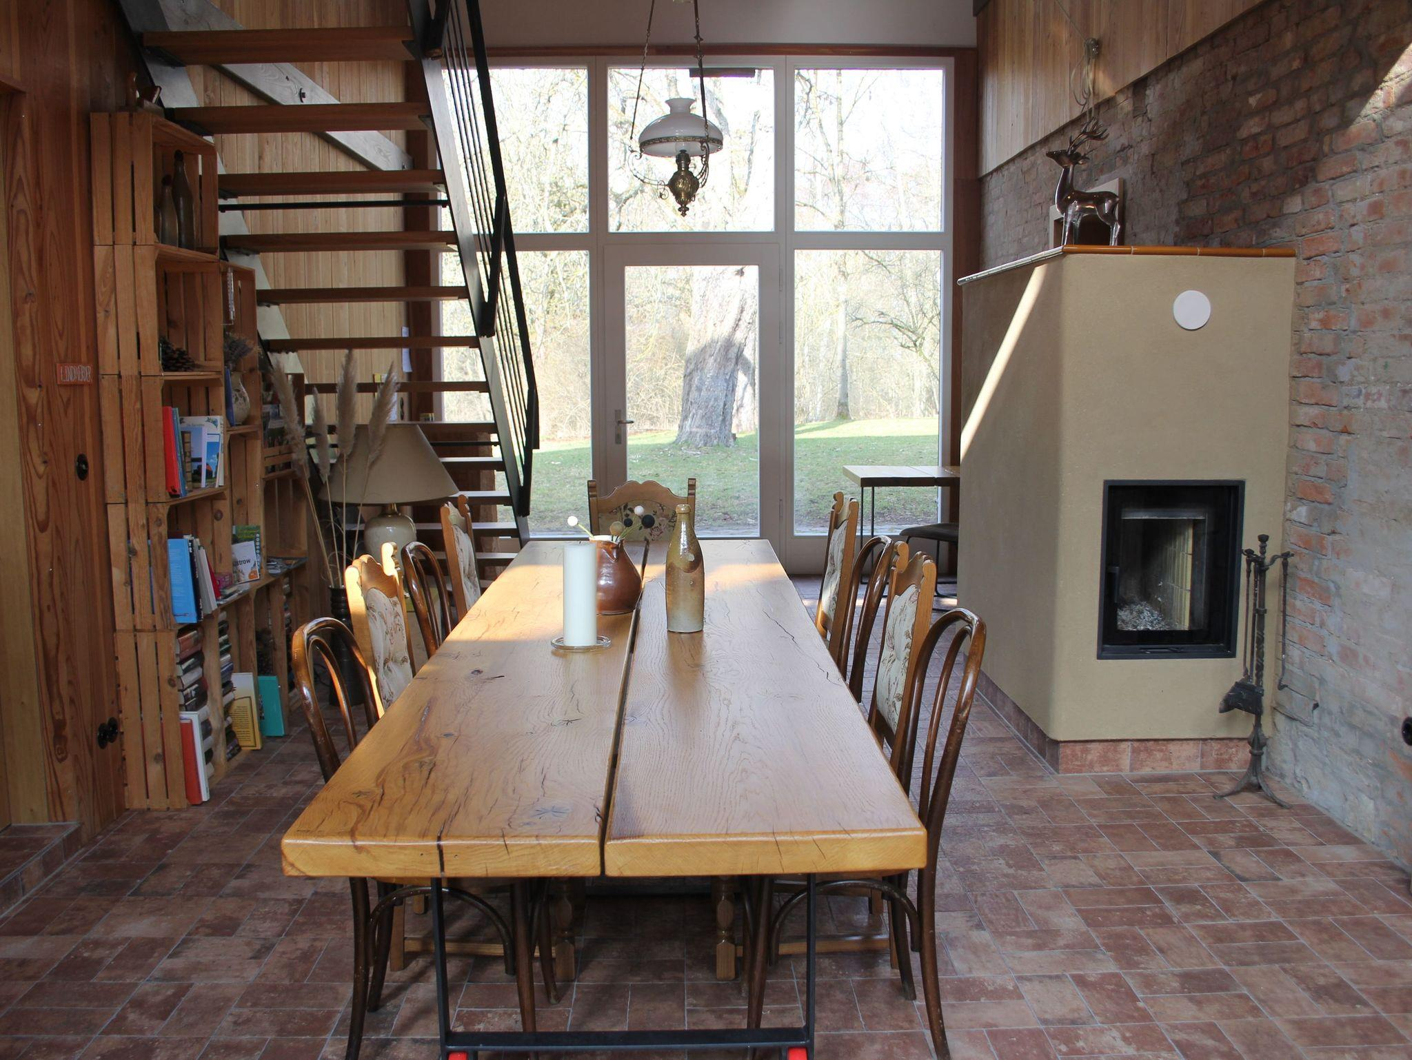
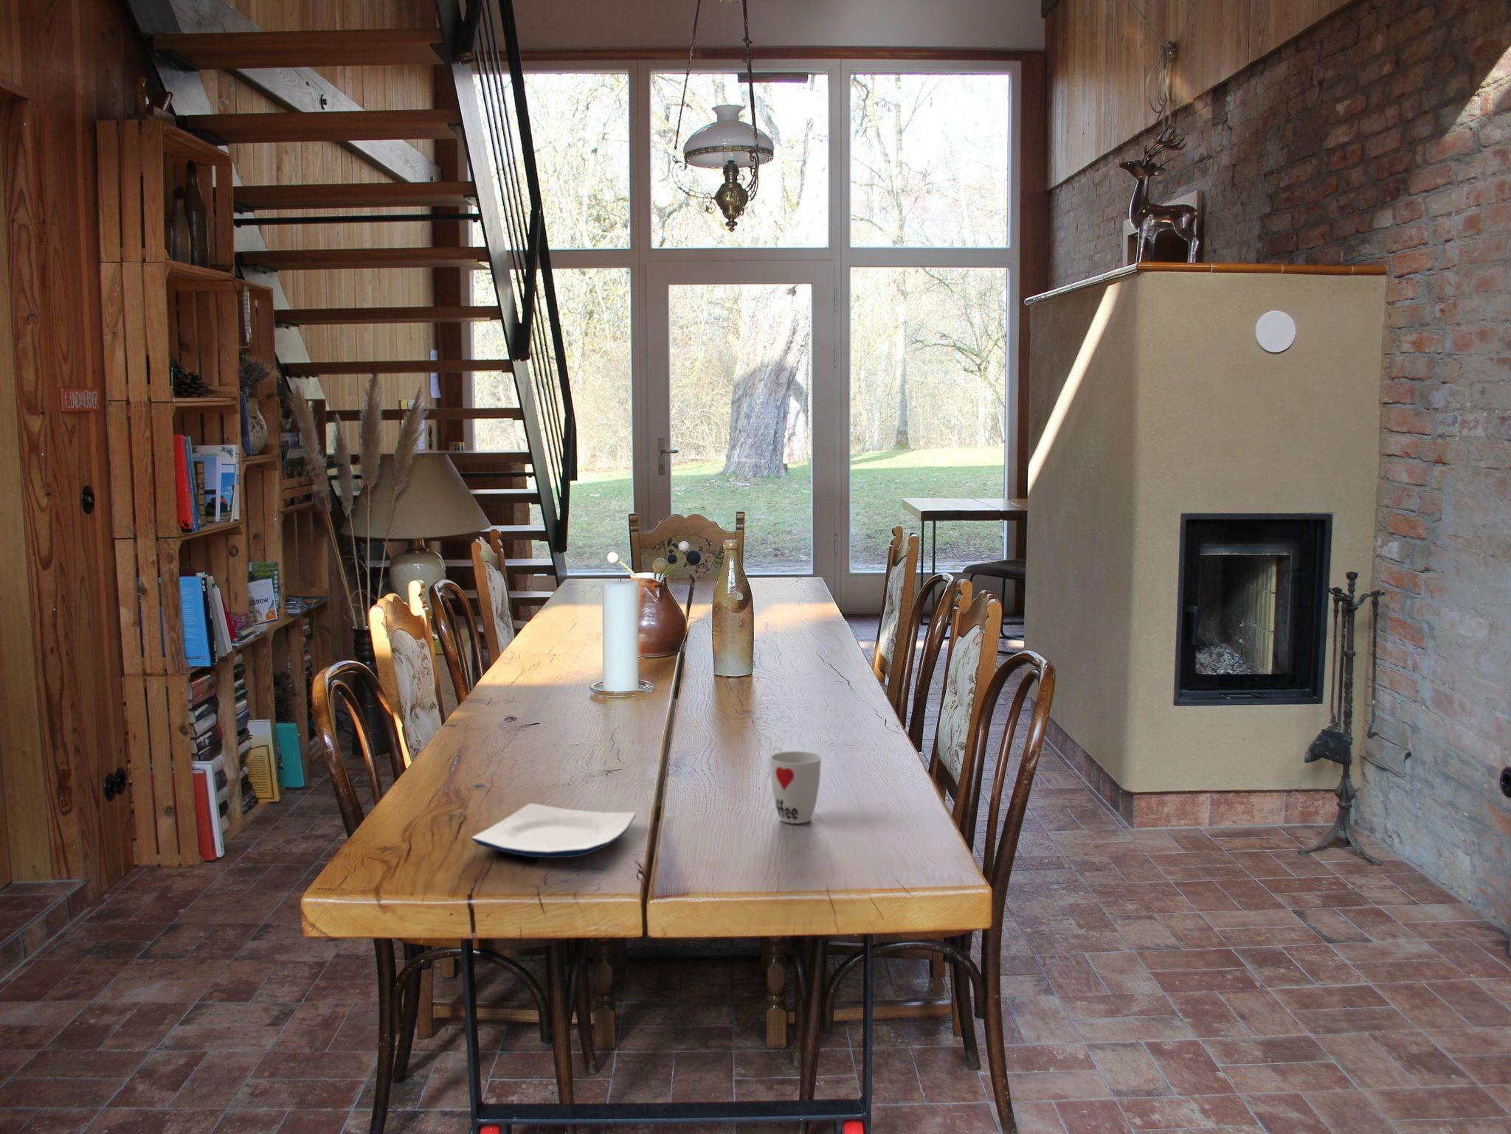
+ plate [472,803,636,859]
+ cup [770,750,822,824]
